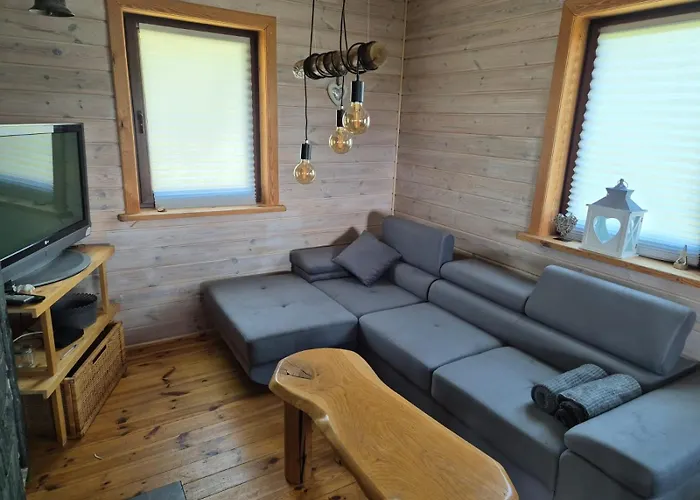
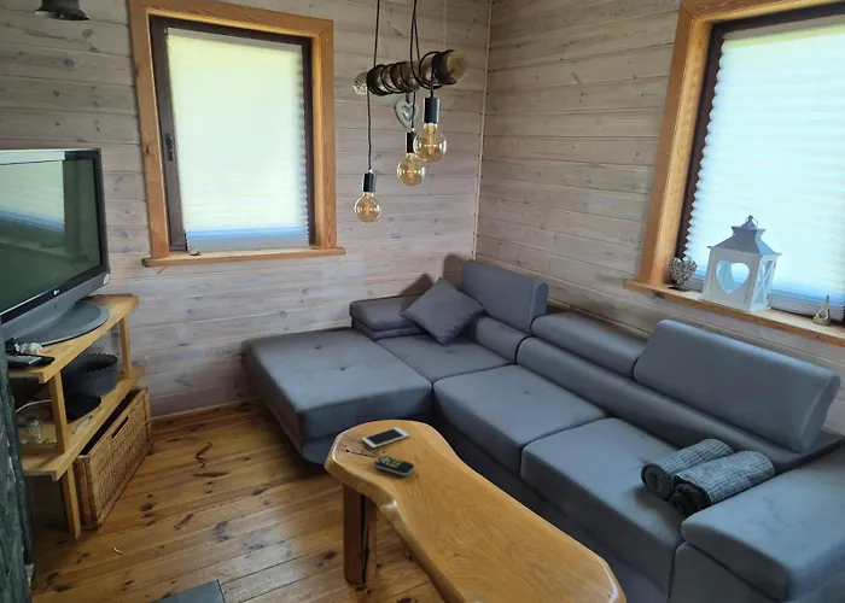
+ remote control [373,455,415,476]
+ cell phone [361,426,410,450]
